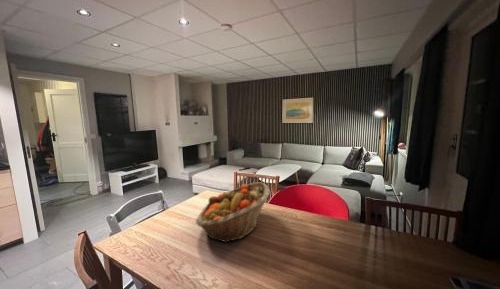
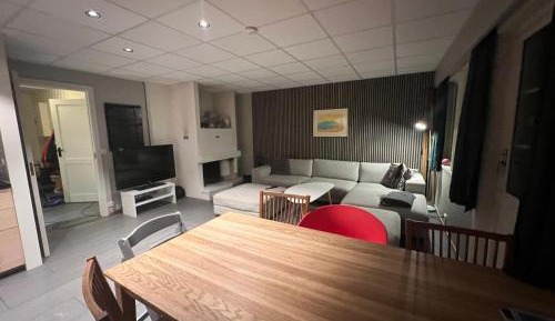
- fruit basket [195,181,271,244]
